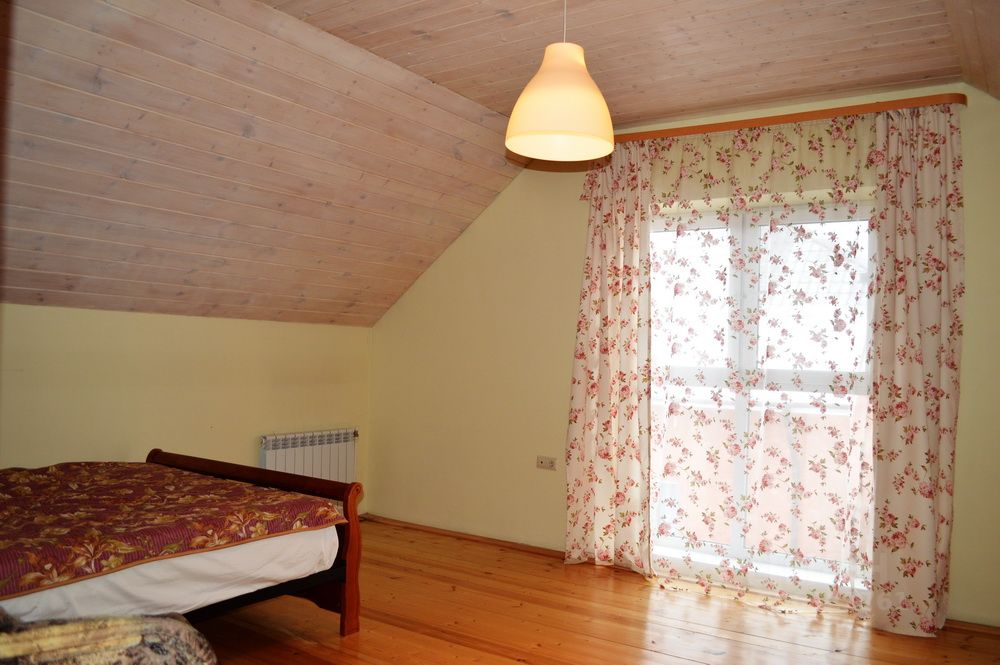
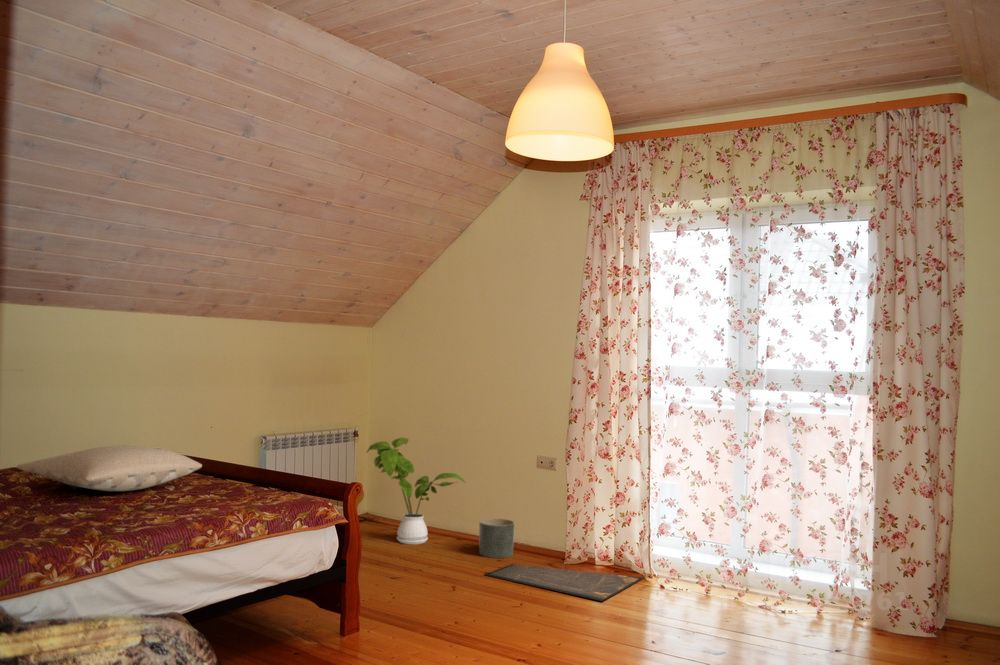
+ planter [478,517,516,559]
+ doormat [483,563,646,602]
+ pillow [16,445,203,492]
+ house plant [366,437,467,545]
